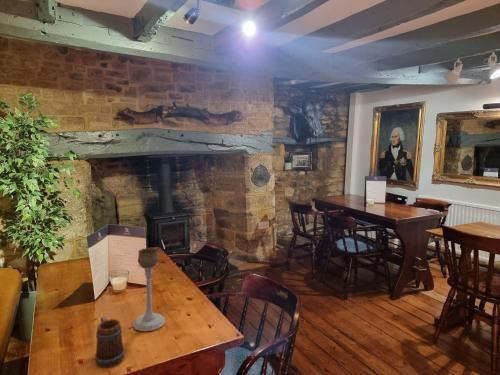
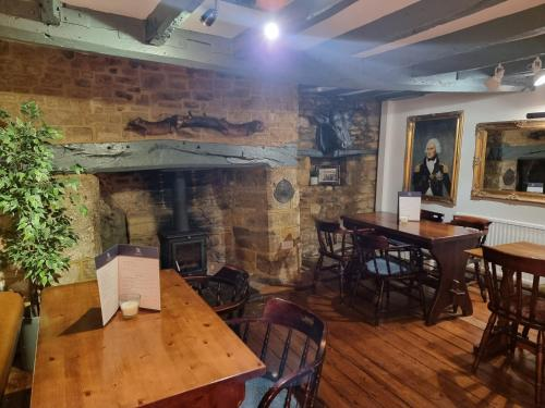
- beer mug [94,315,125,368]
- candle holder [132,247,166,332]
